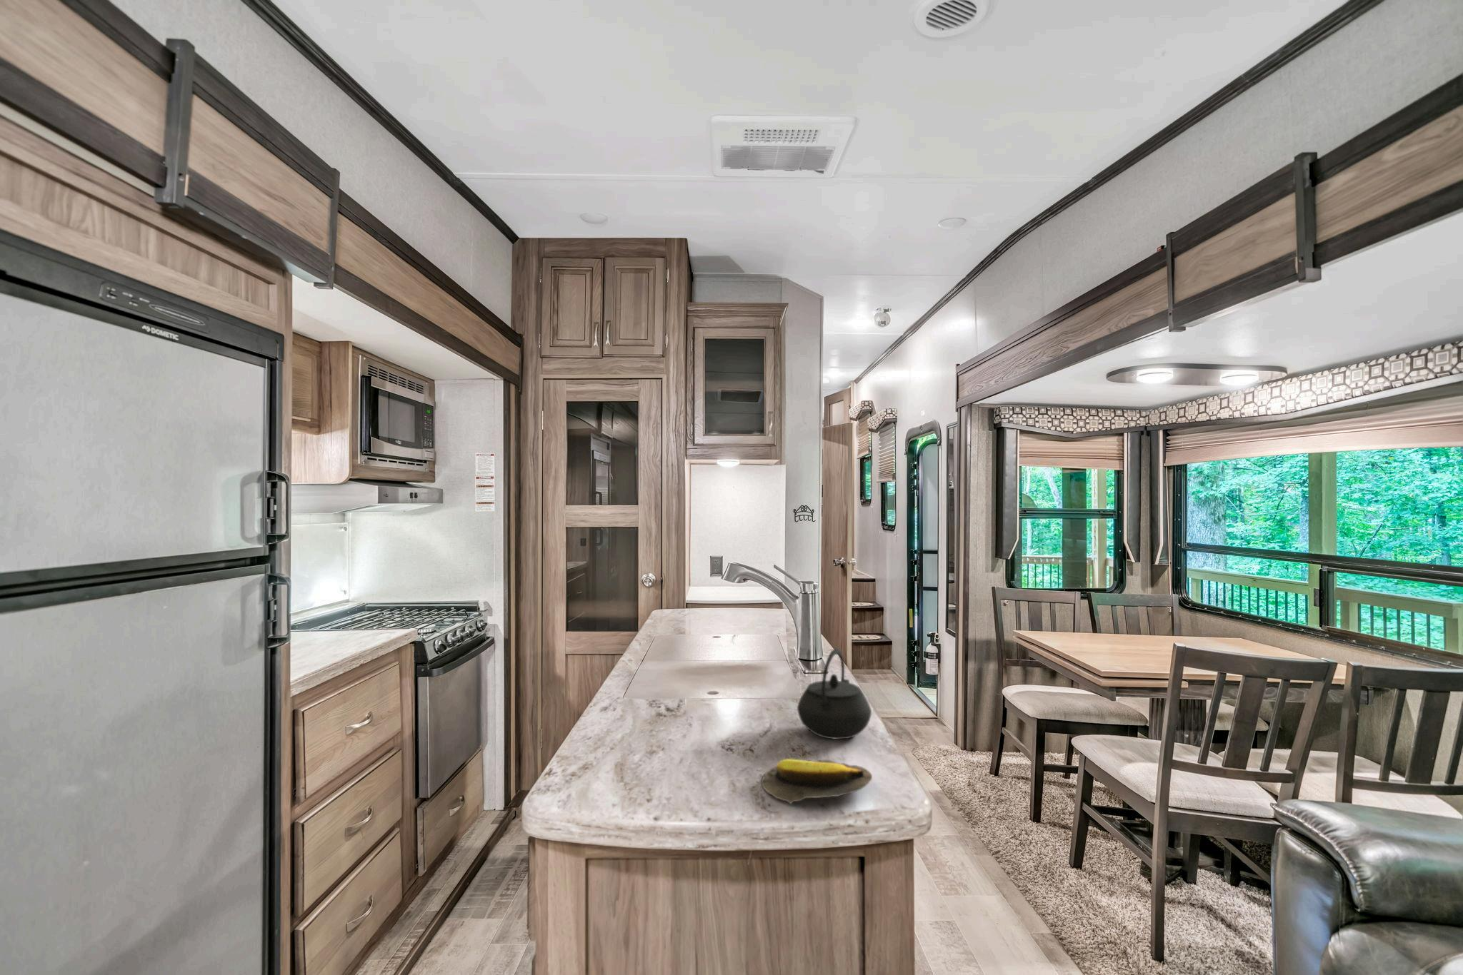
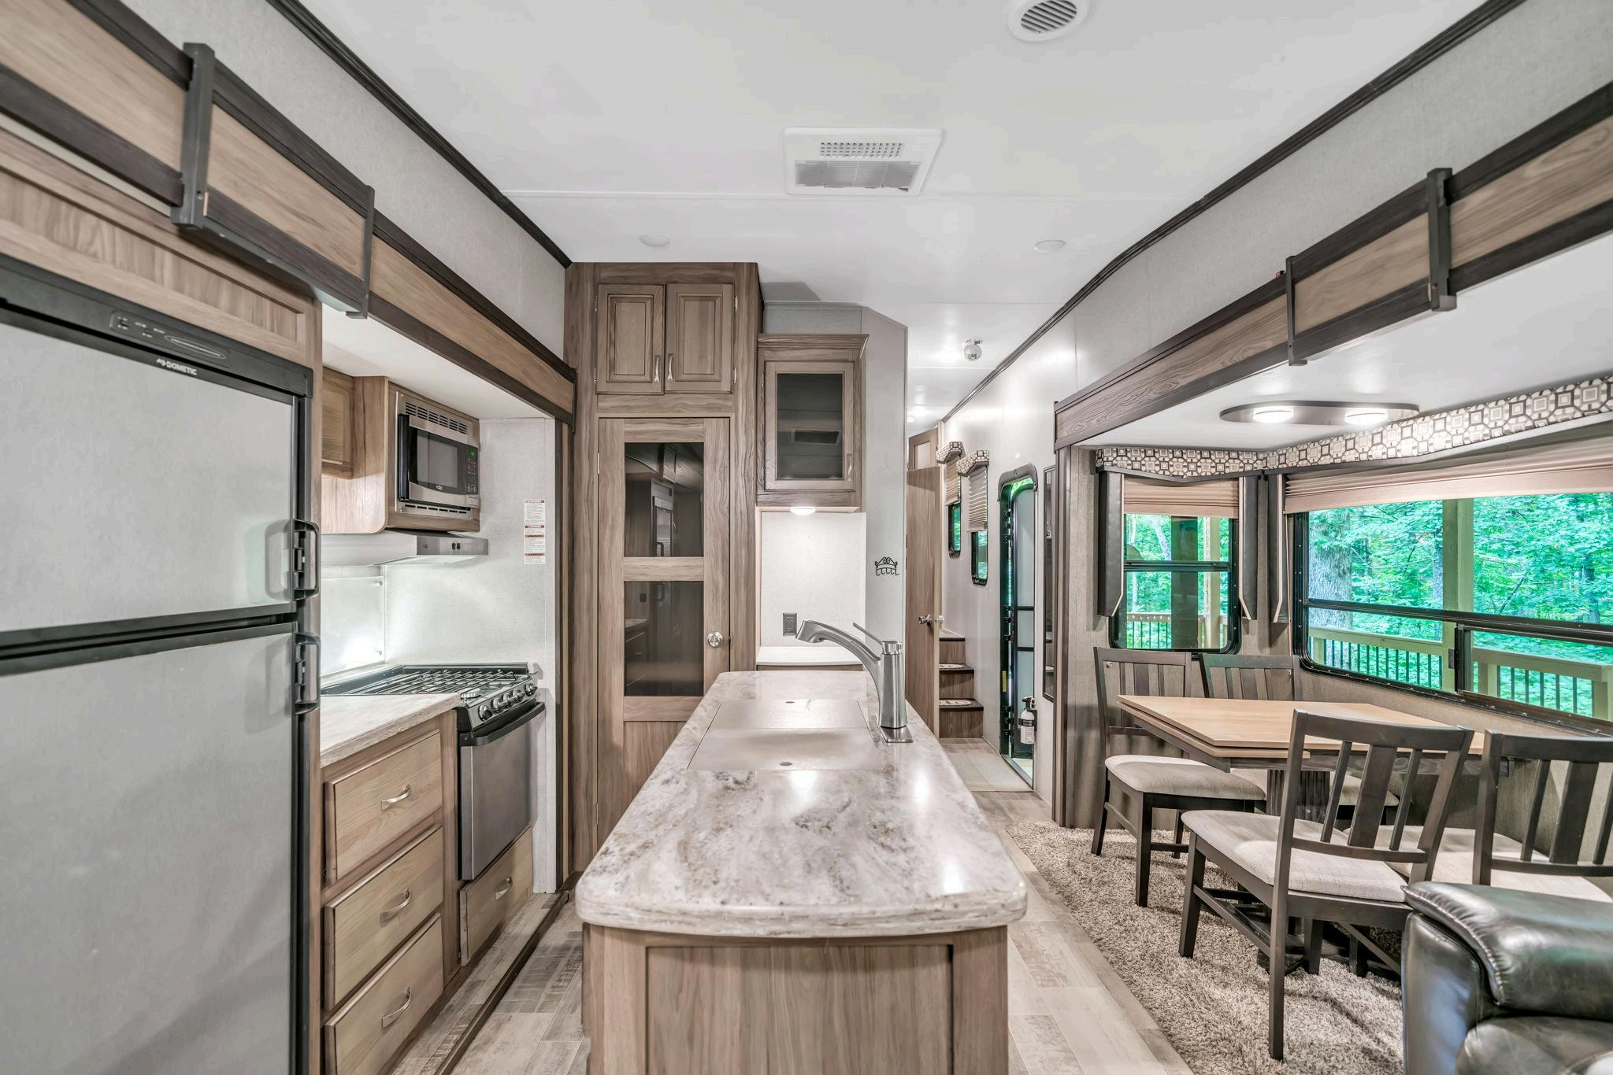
- kettle [797,647,872,740]
- banana [761,758,873,805]
